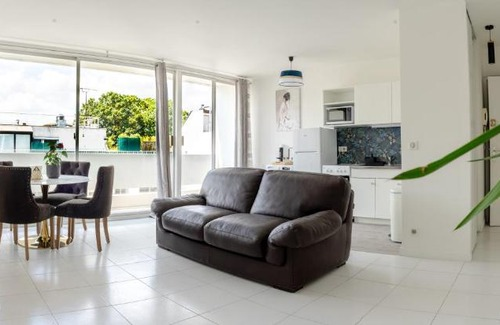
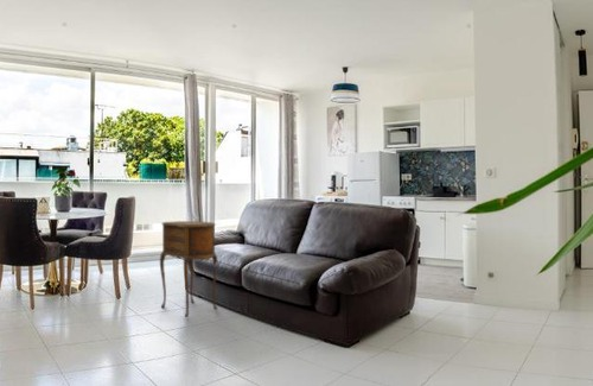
+ side table [159,220,218,318]
